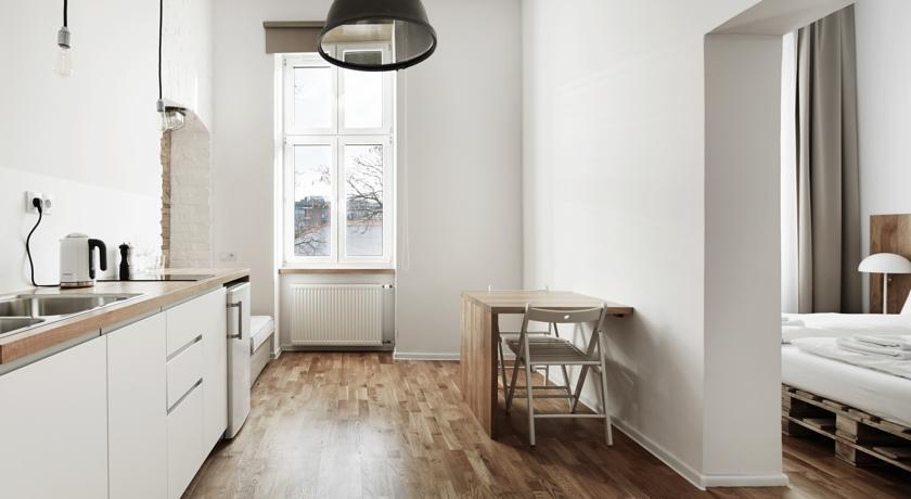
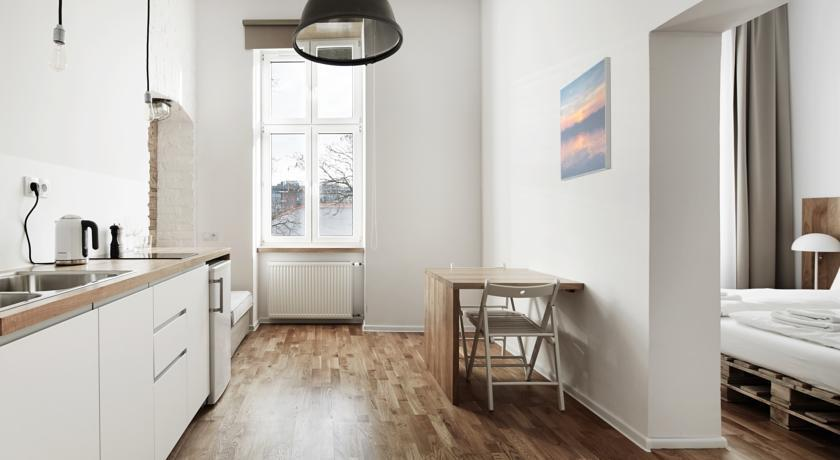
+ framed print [559,56,612,182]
